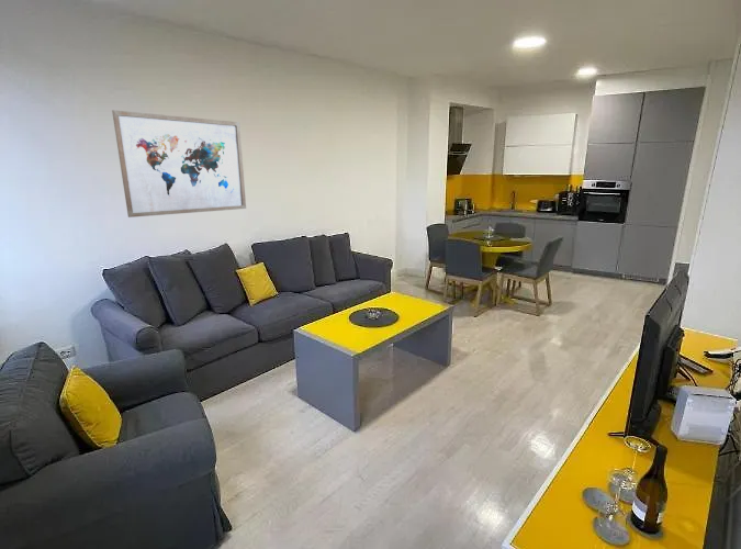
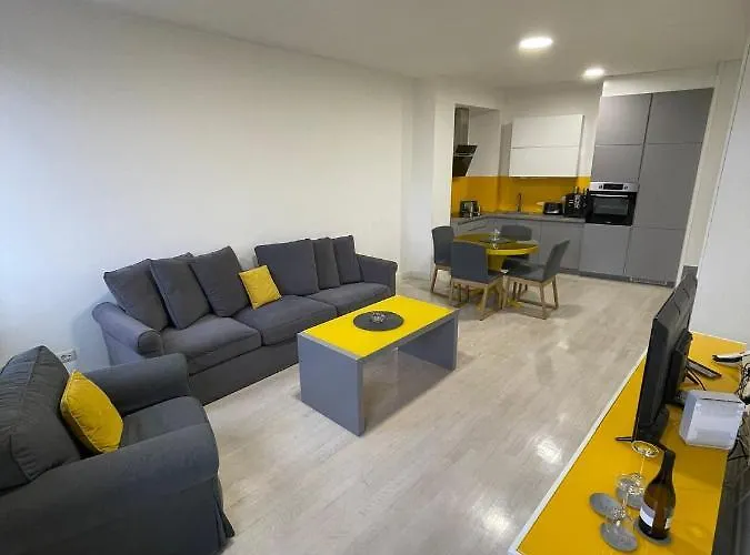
- wall art [111,109,247,219]
